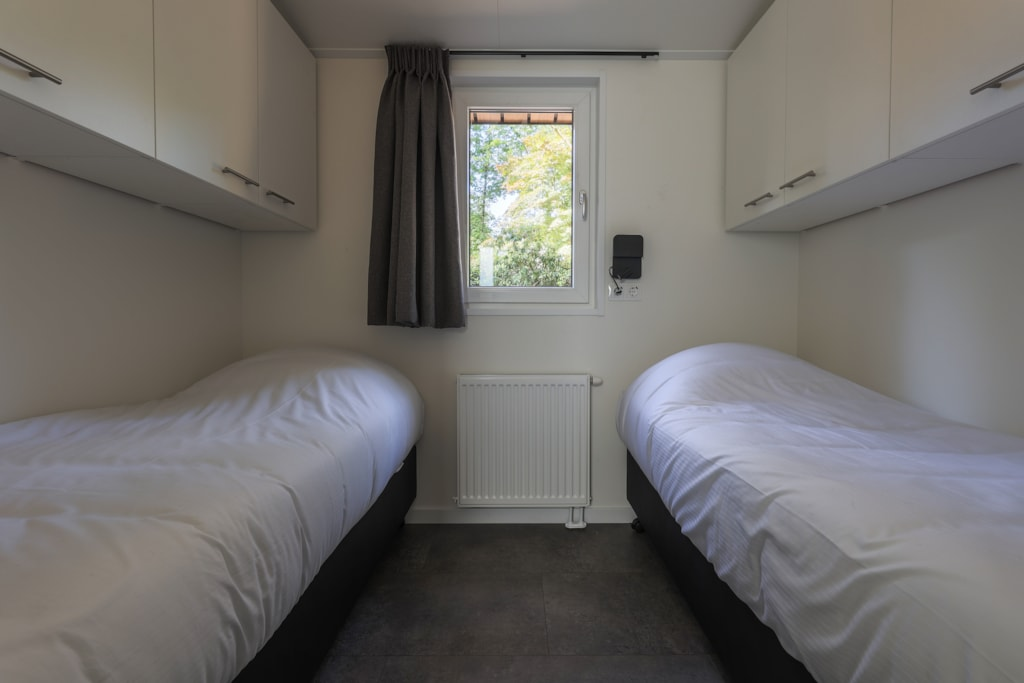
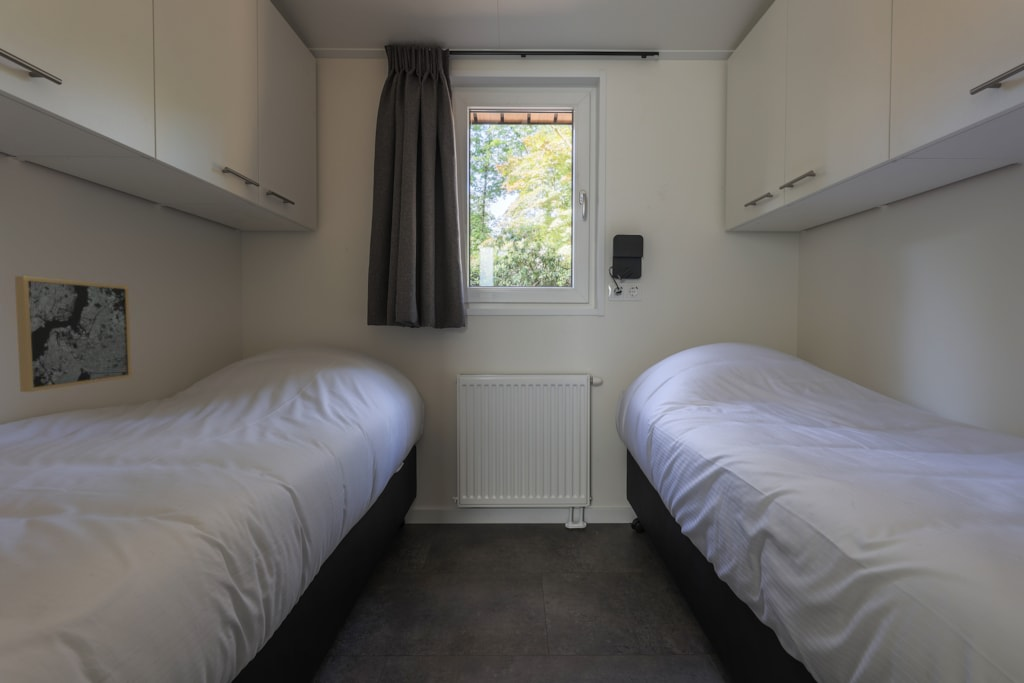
+ wall art [14,275,133,393]
